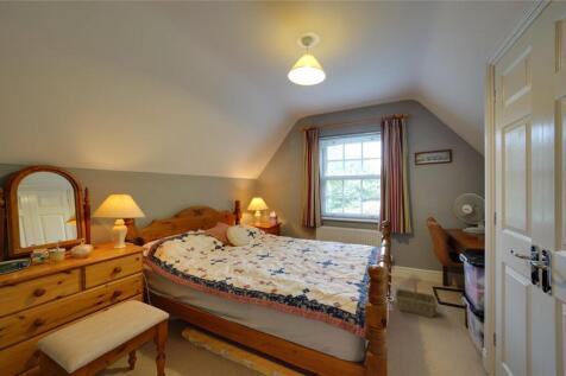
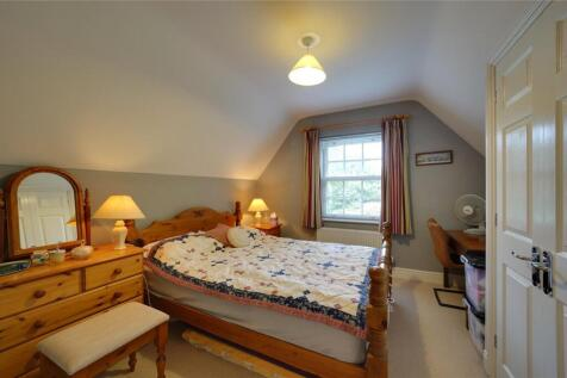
- basket [394,280,439,319]
